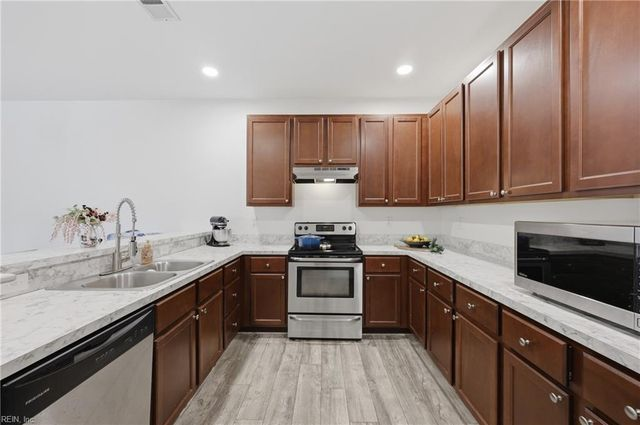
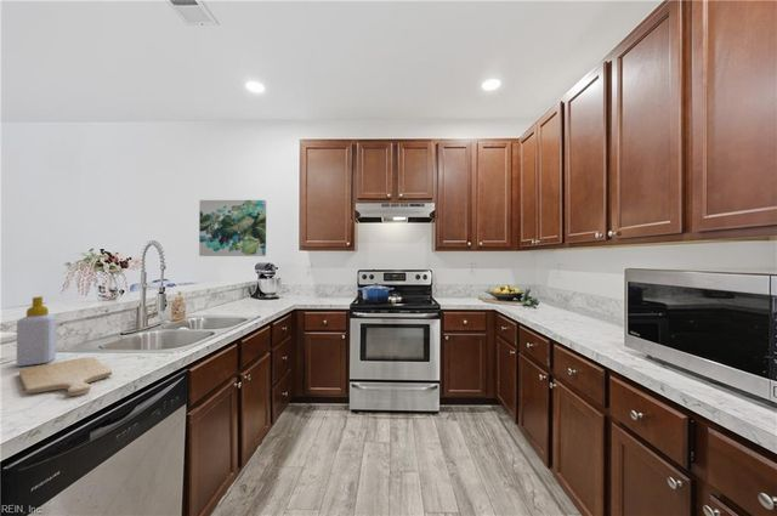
+ chopping board [18,356,113,397]
+ wall art [198,199,267,257]
+ soap bottle [16,295,57,368]
